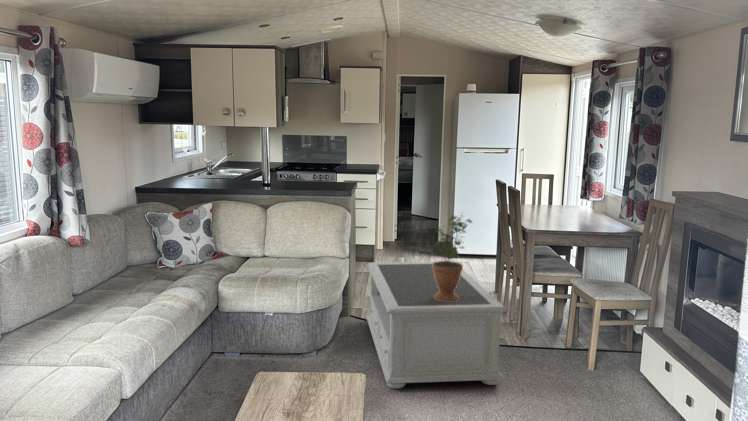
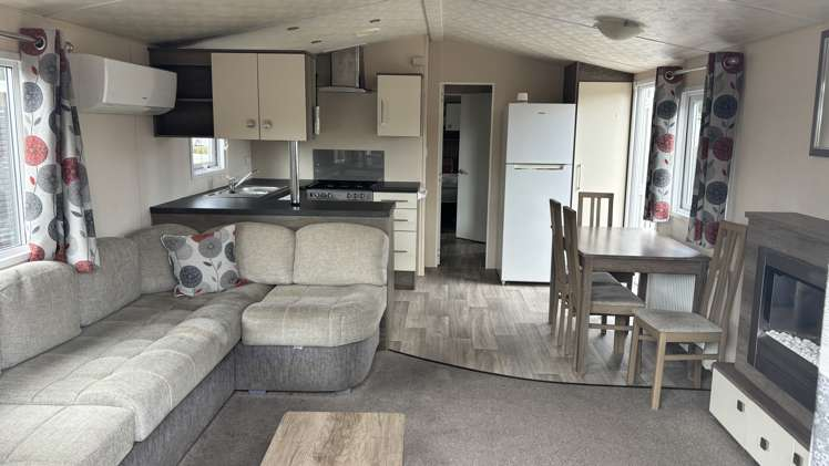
- coffee table [365,261,508,390]
- potted plant [428,213,474,302]
